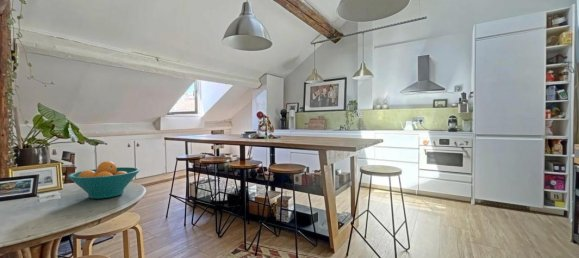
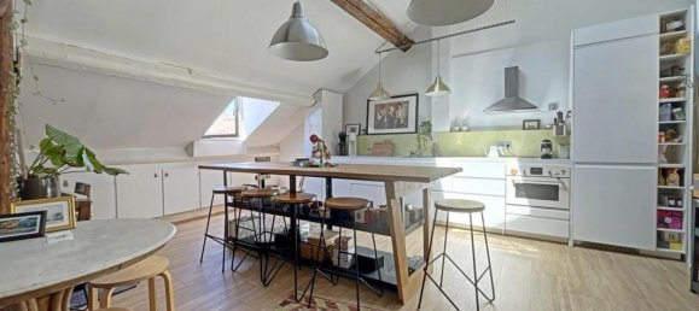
- fruit bowl [67,160,141,200]
